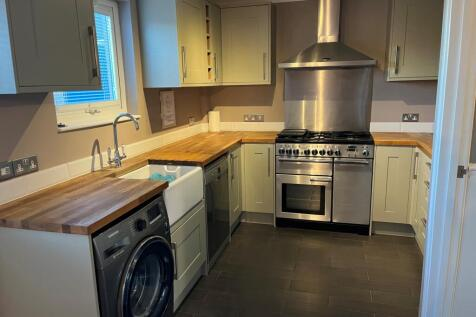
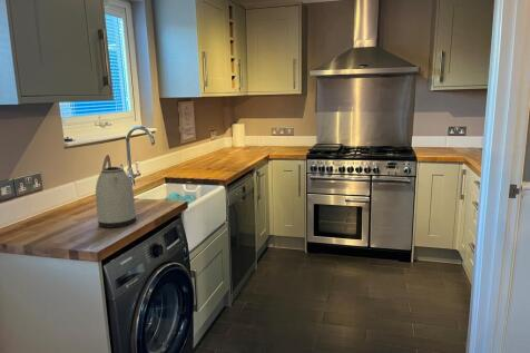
+ kettle [95,166,137,229]
